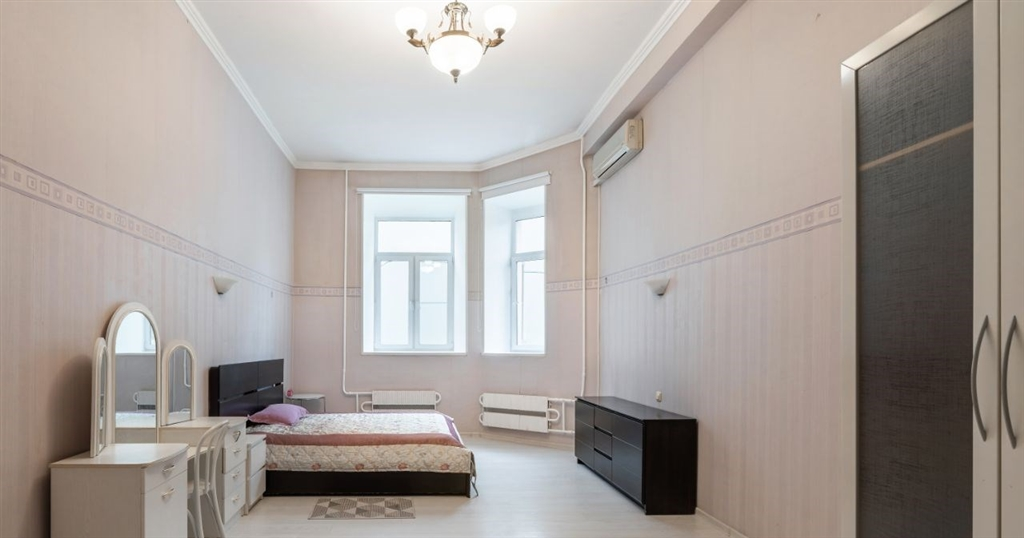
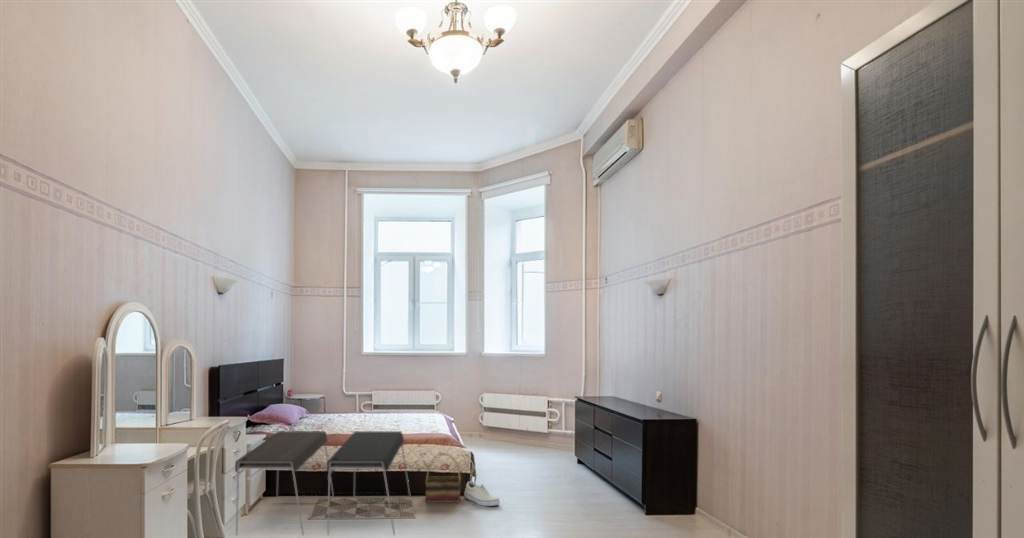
+ shoe [463,481,501,507]
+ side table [234,430,411,536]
+ basket [424,452,462,504]
